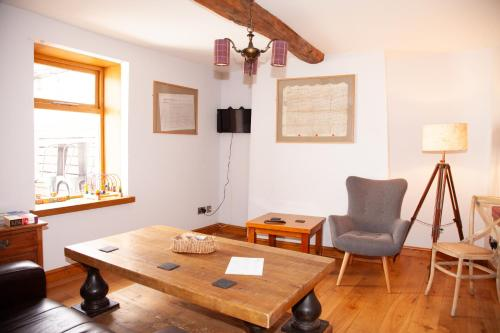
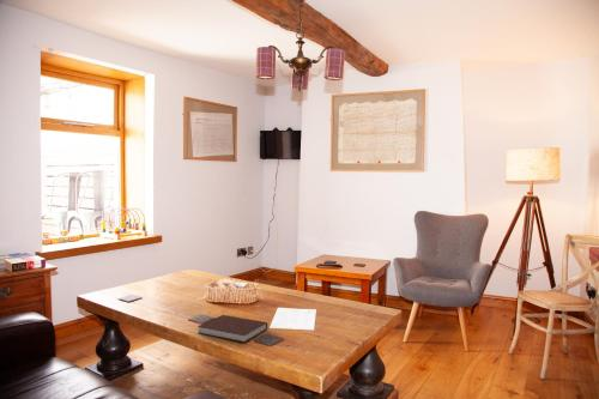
+ notebook [196,314,268,344]
